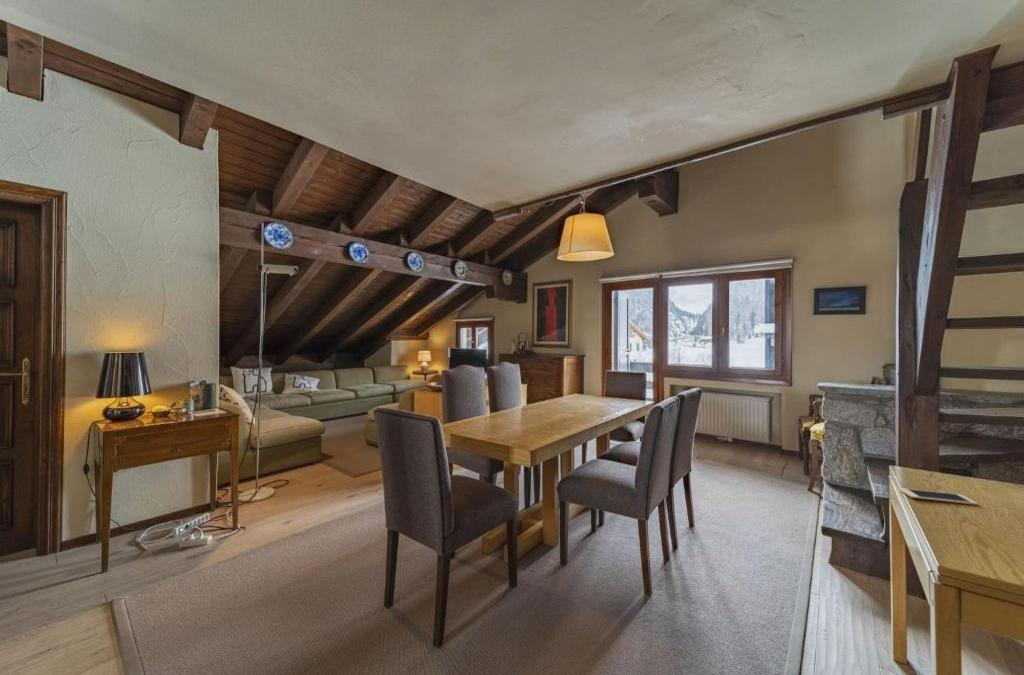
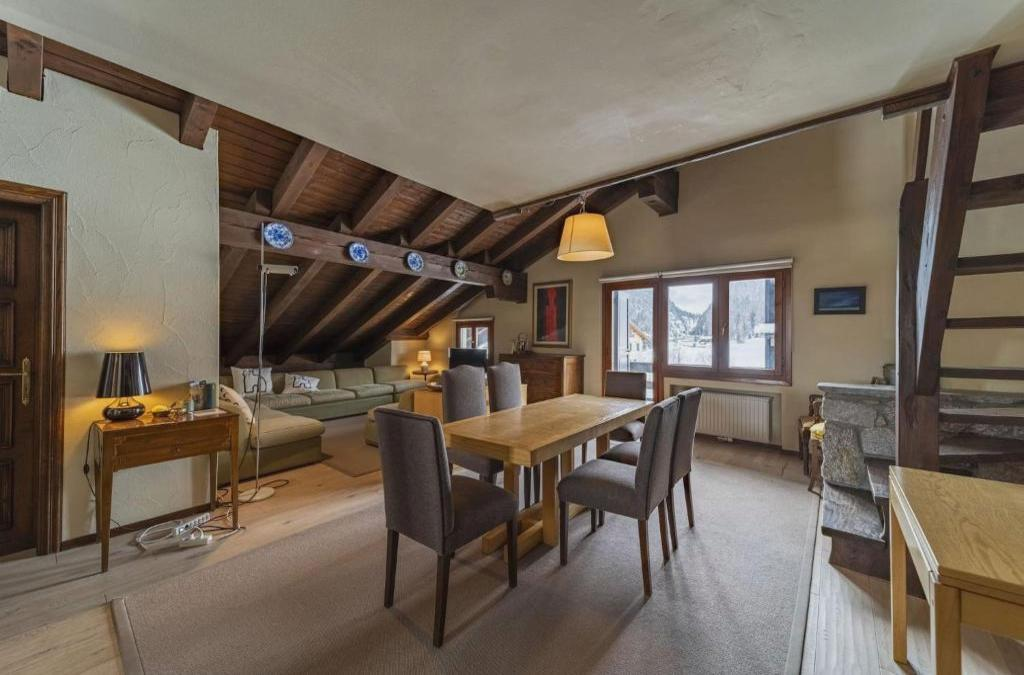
- cell phone [898,487,979,506]
